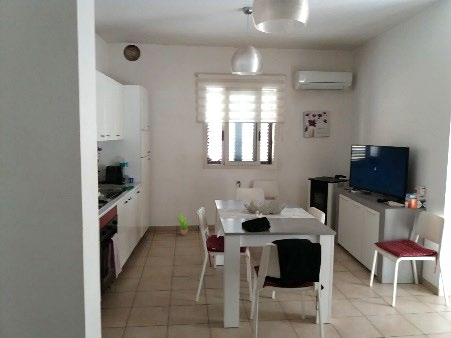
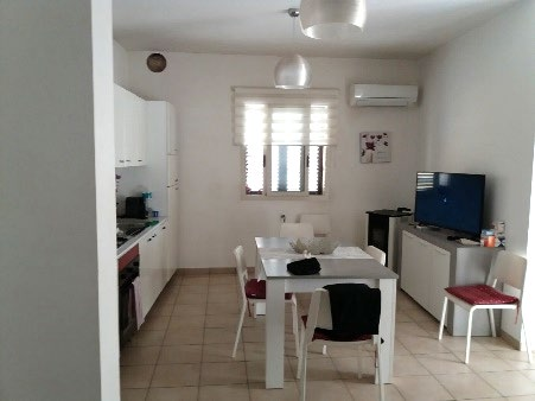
- potted plant [175,212,193,236]
